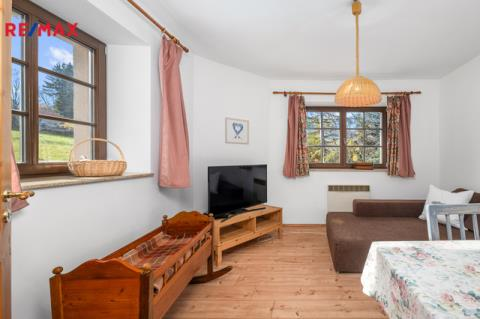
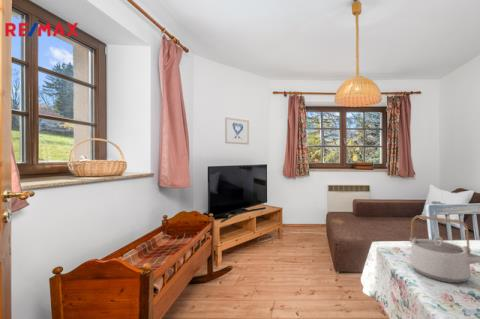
+ teapot [409,214,480,284]
